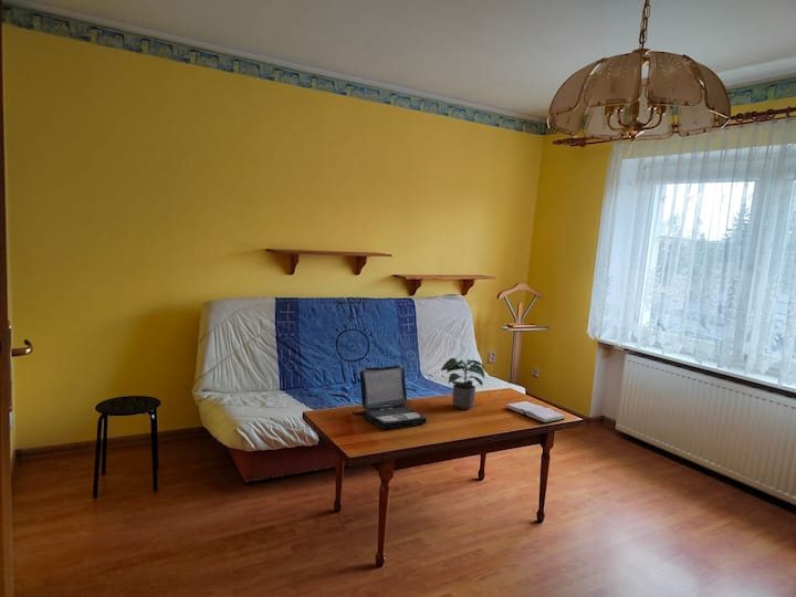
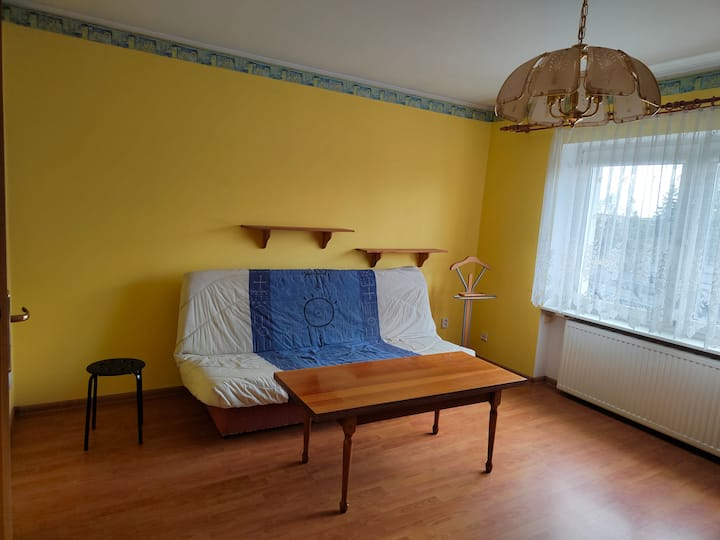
- laptop [352,365,428,430]
- hardback book [505,400,566,425]
- potted plant [440,357,485,410]
